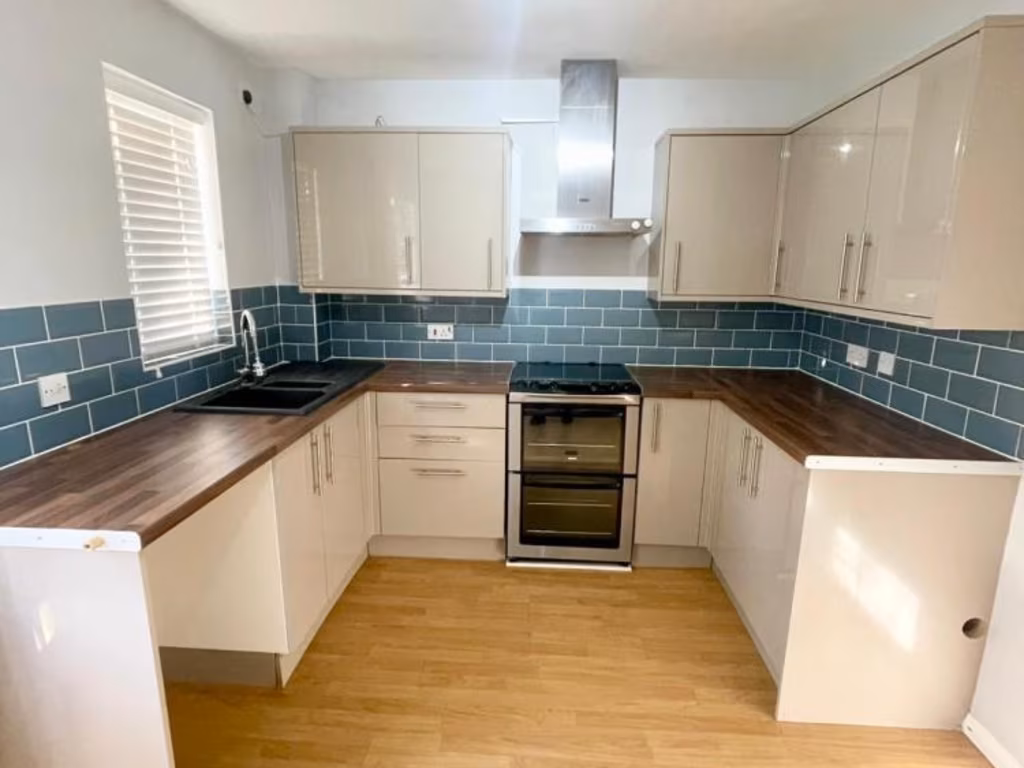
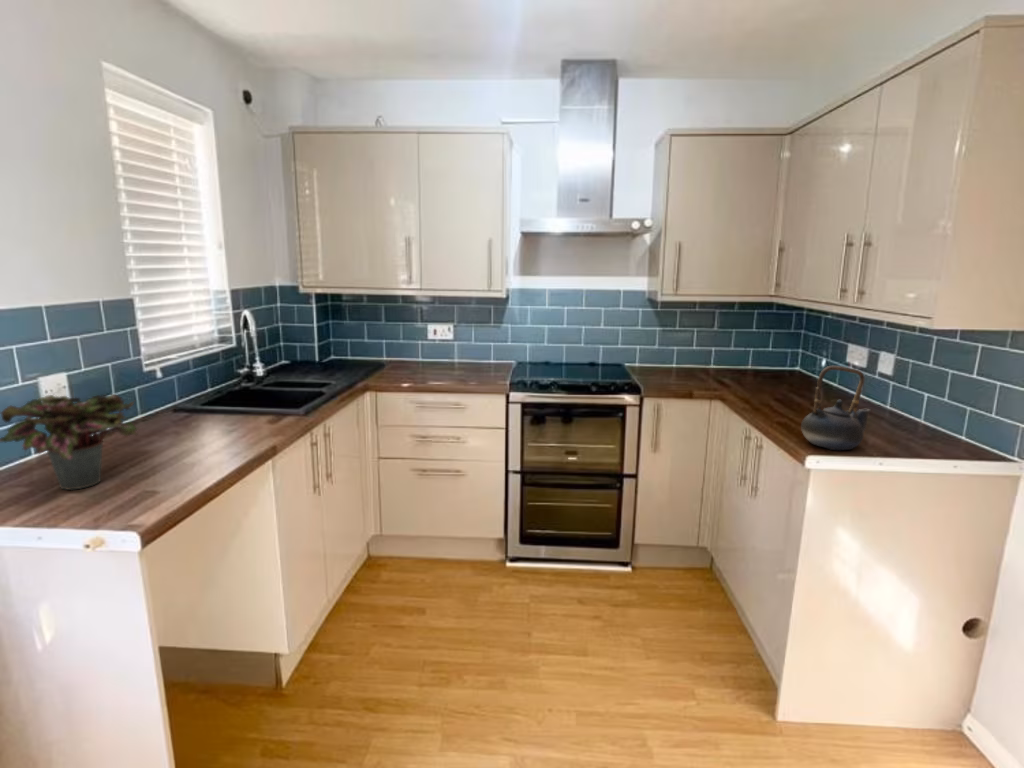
+ potted plant [0,393,143,491]
+ teapot [800,365,872,451]
